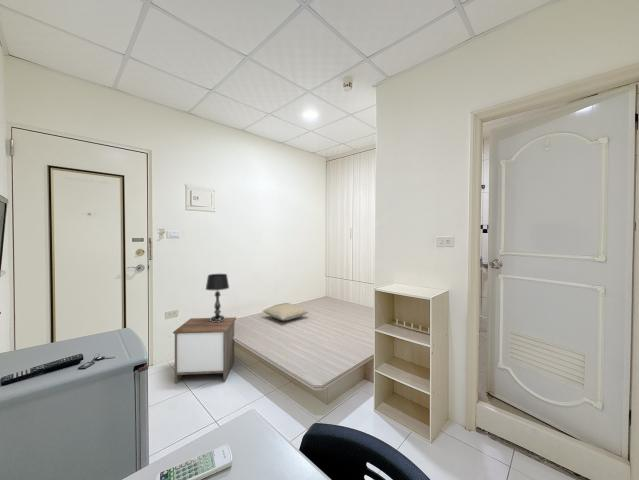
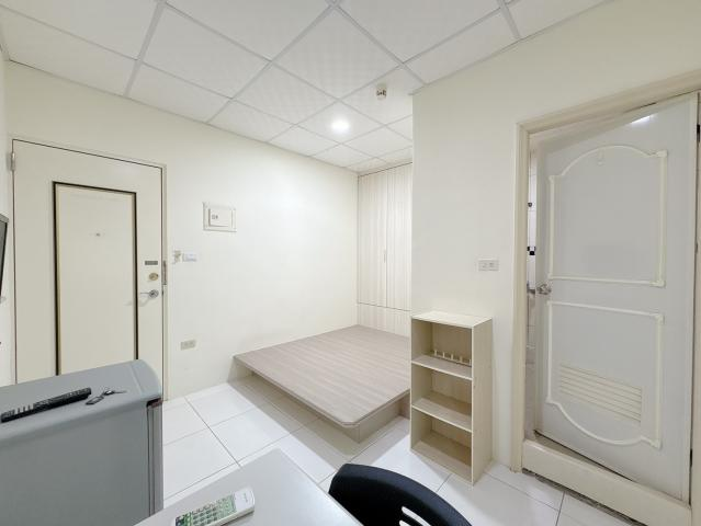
- nightstand [172,316,237,384]
- pillow [261,302,309,322]
- table lamp [205,273,230,322]
